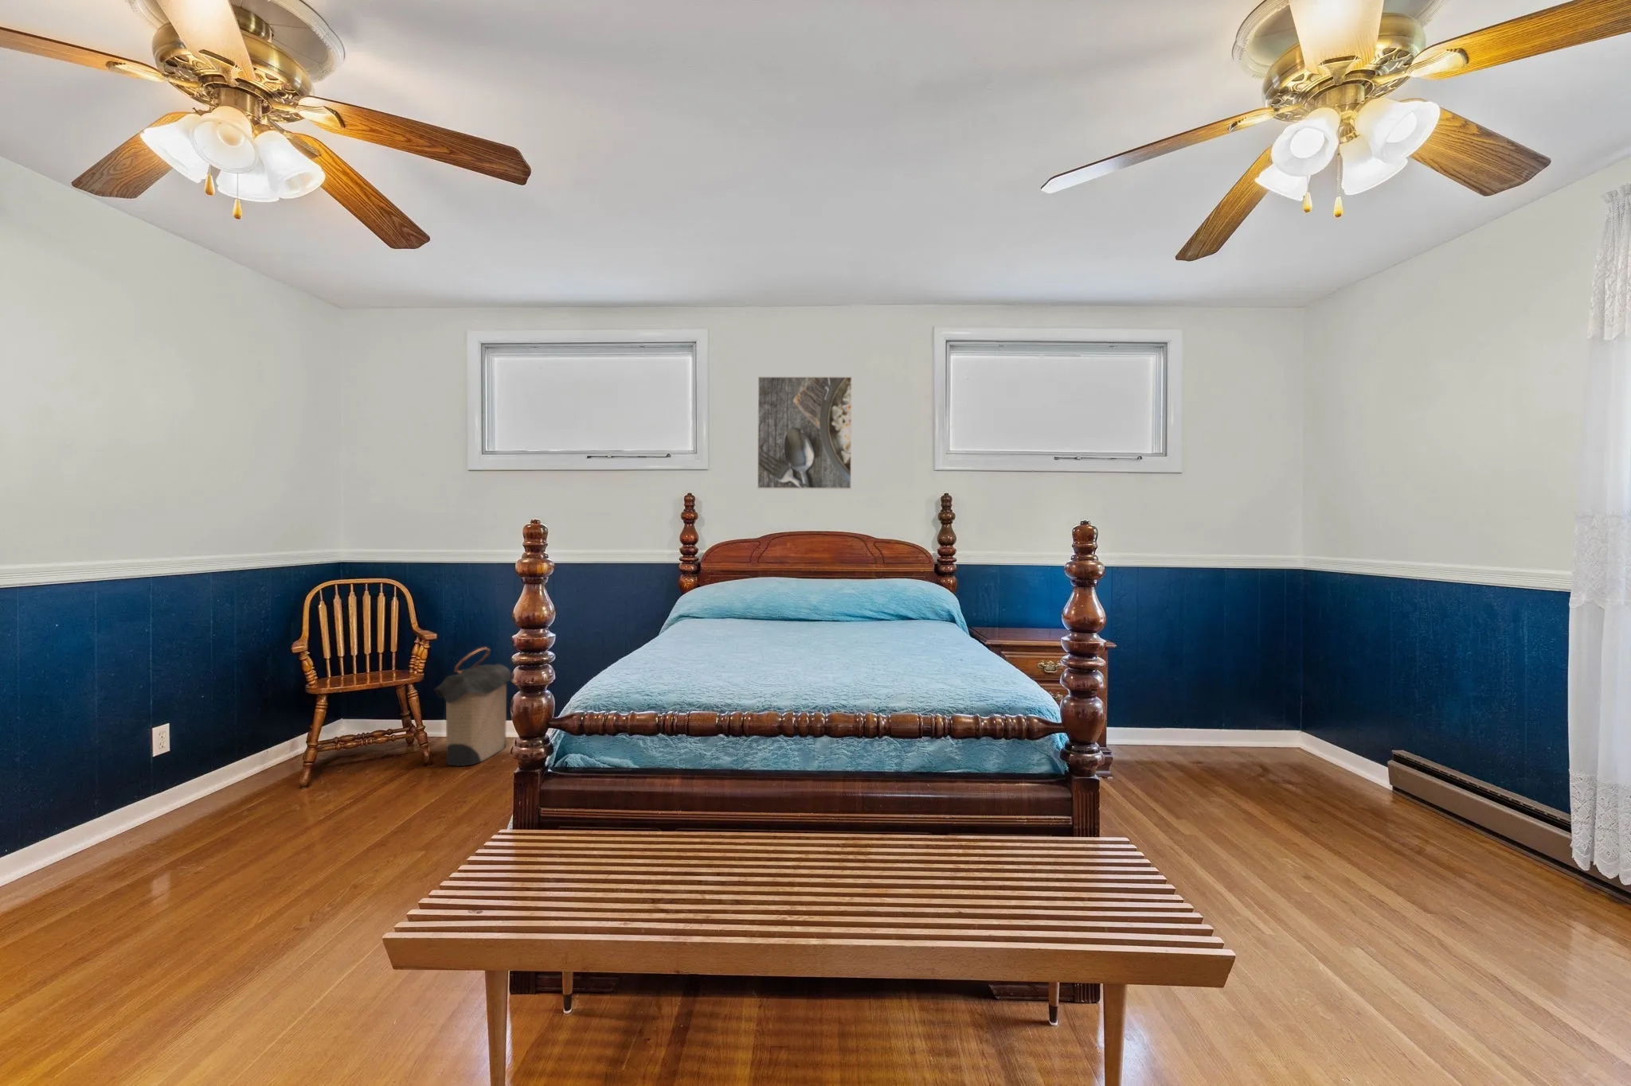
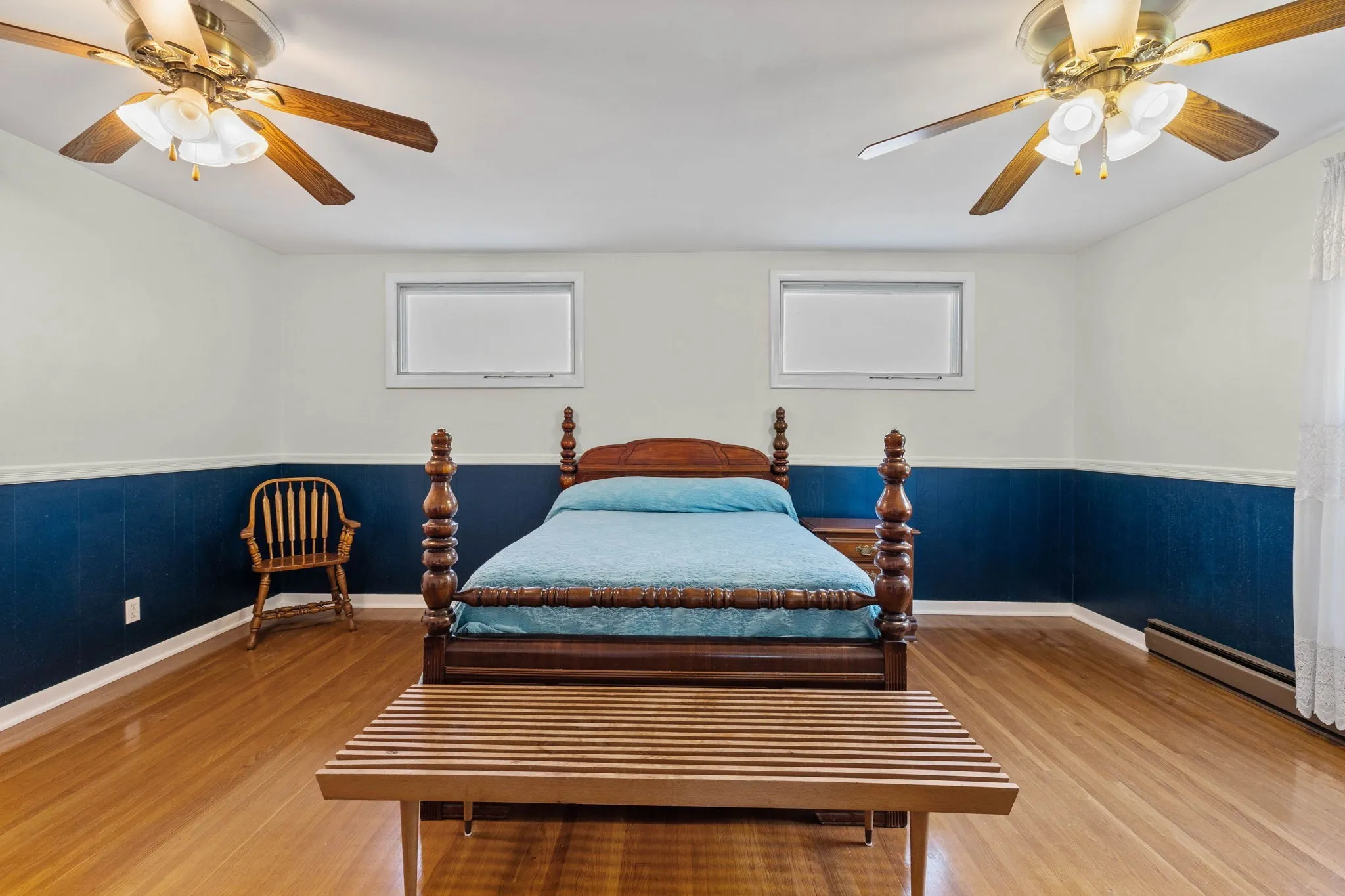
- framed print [757,376,852,490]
- laundry hamper [433,647,512,767]
